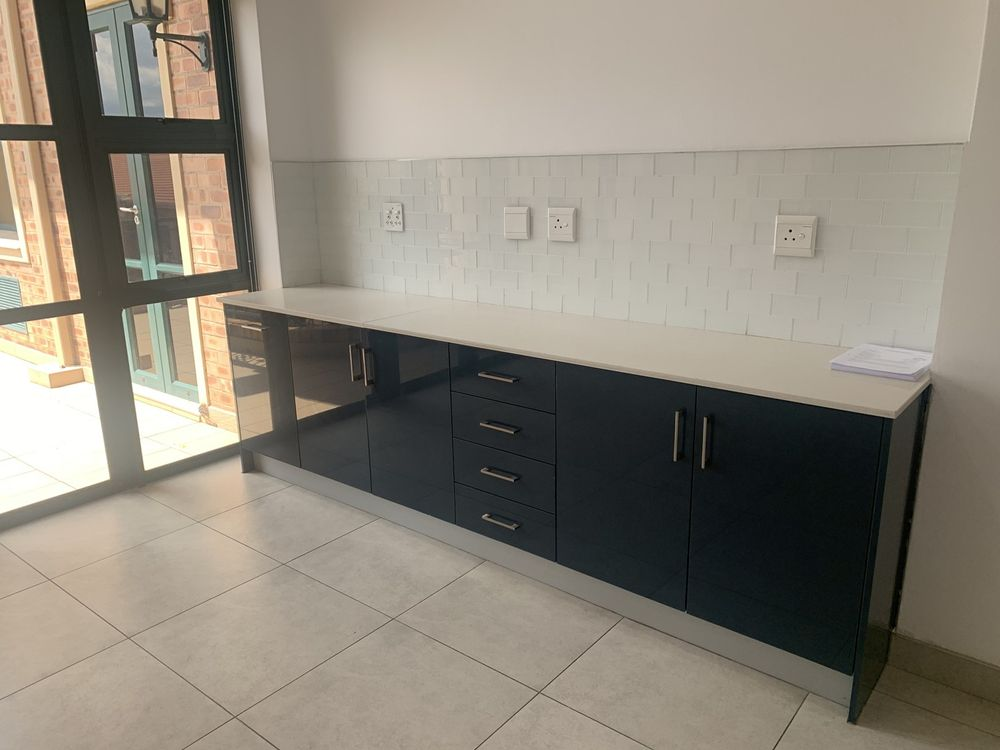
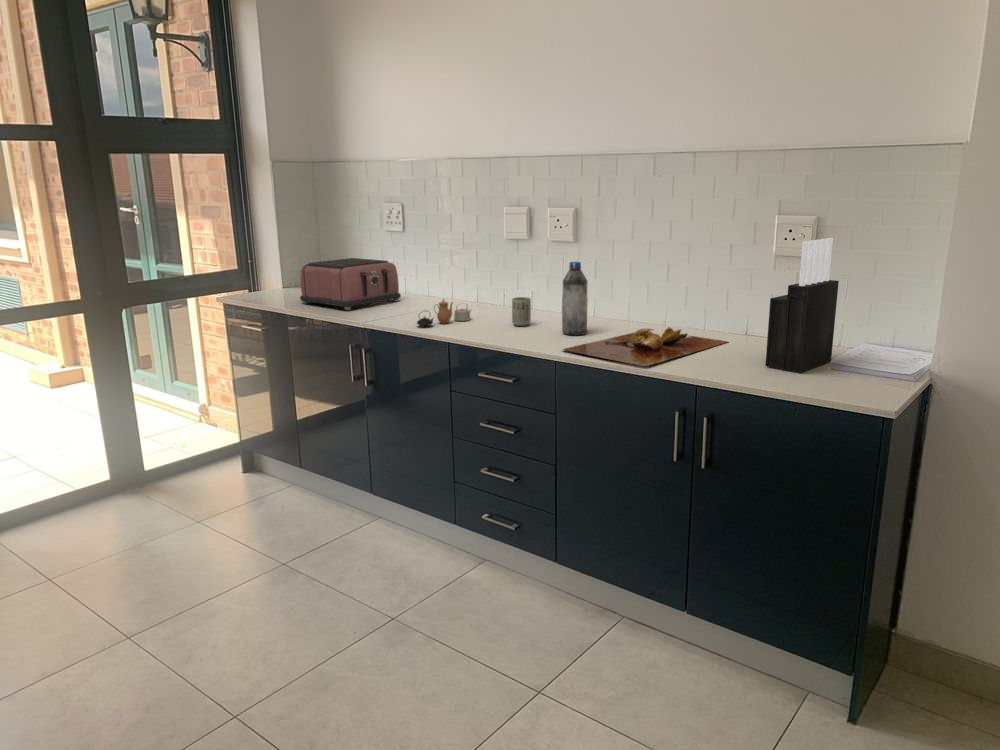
+ teapot [416,298,472,327]
+ cutting board [561,326,728,367]
+ water bottle [561,261,589,336]
+ toaster [299,257,402,311]
+ cup [511,296,532,327]
+ knife block [764,237,840,373]
